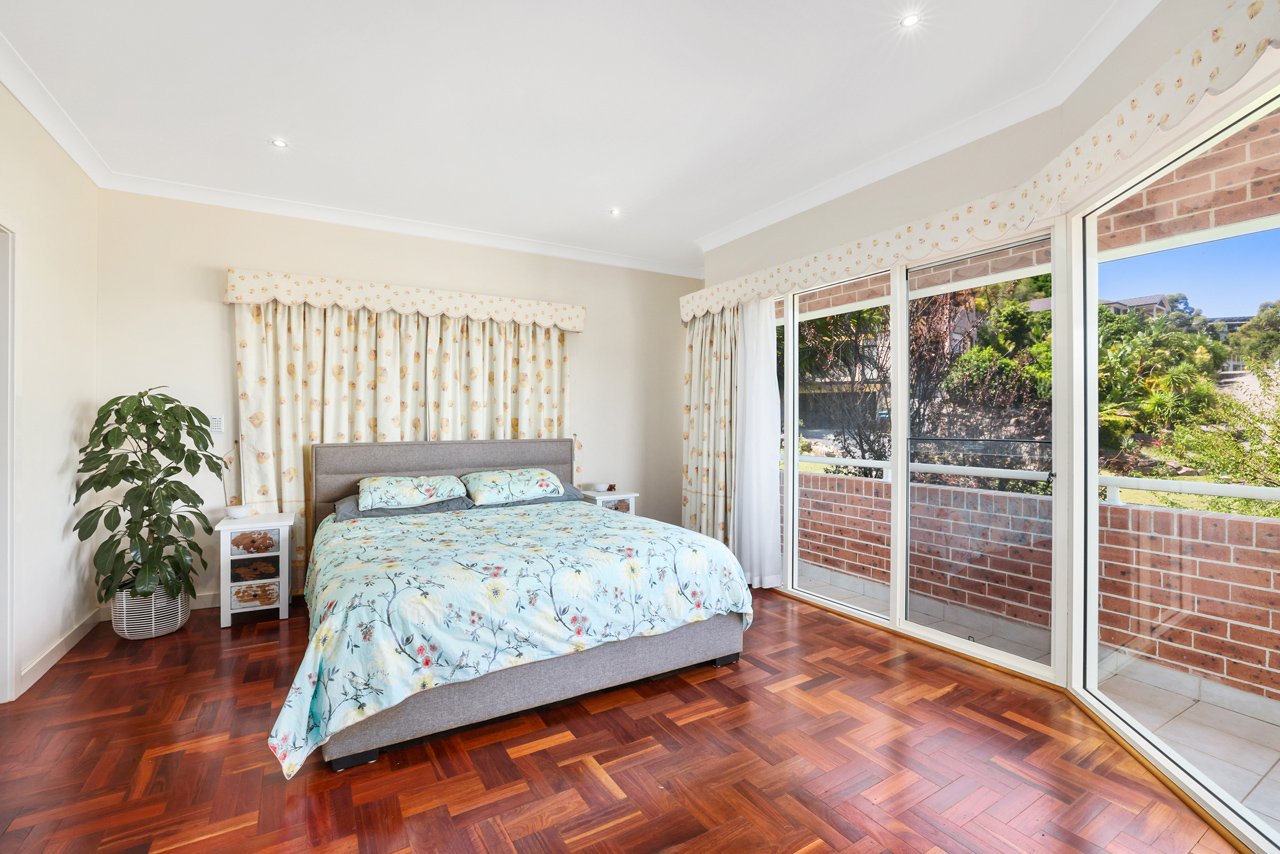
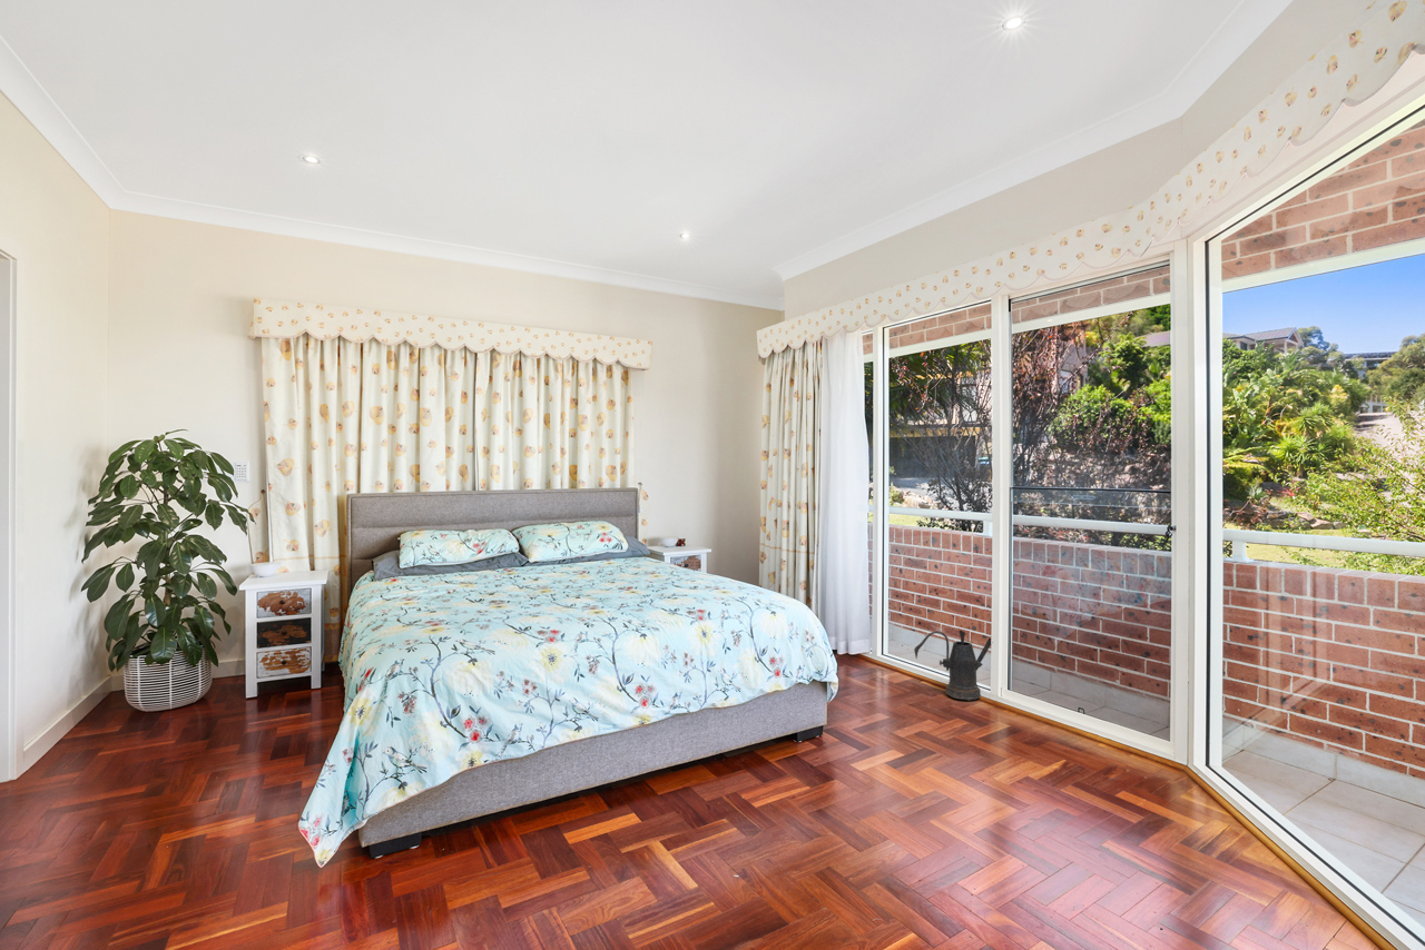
+ watering can [913,630,992,702]
